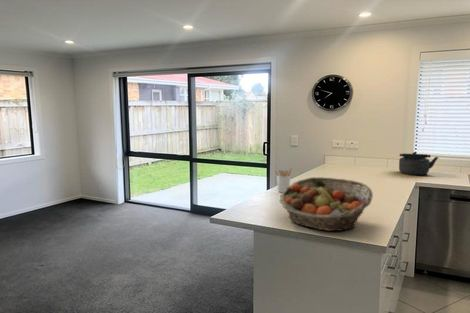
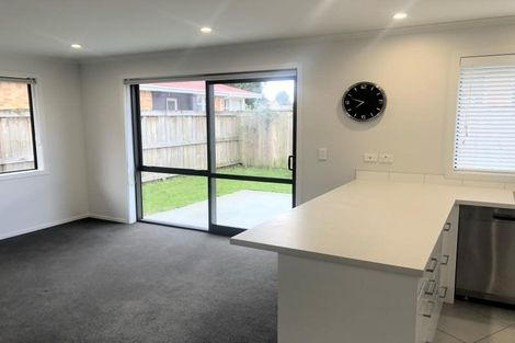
- fruit basket [278,176,374,232]
- utensil holder [273,167,293,193]
- kettle [398,151,440,176]
